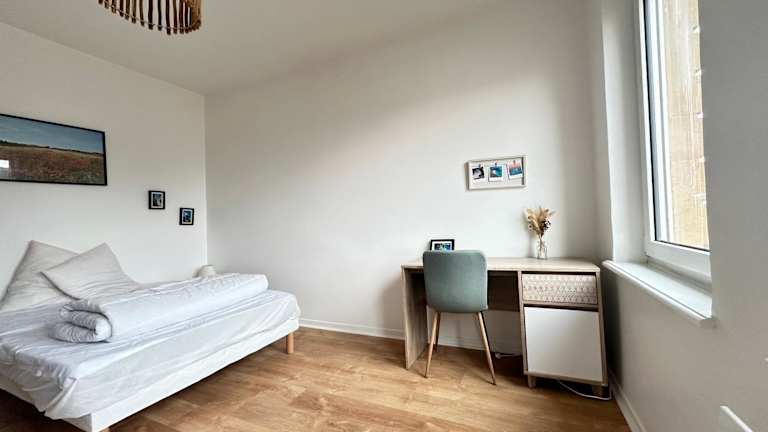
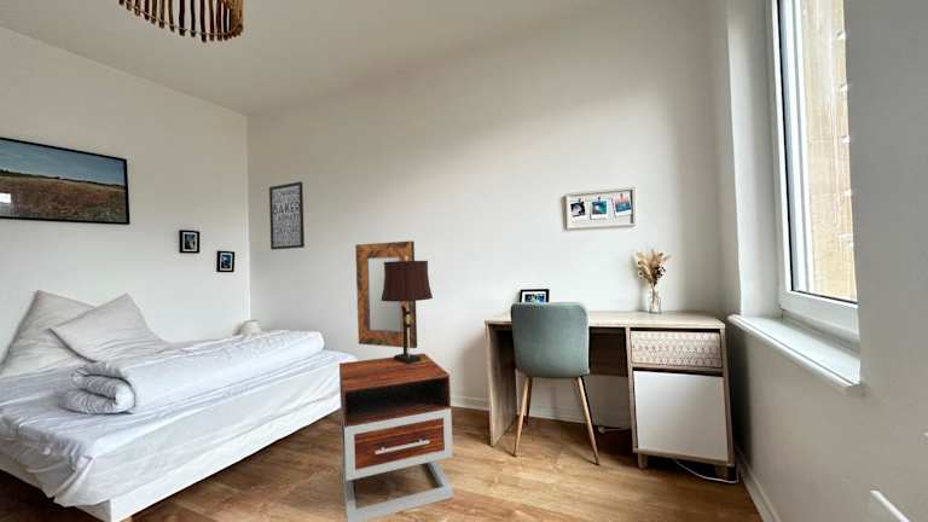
+ nightstand [338,352,456,522]
+ home mirror [354,239,418,349]
+ table lamp [381,256,434,364]
+ wall art [268,181,306,251]
